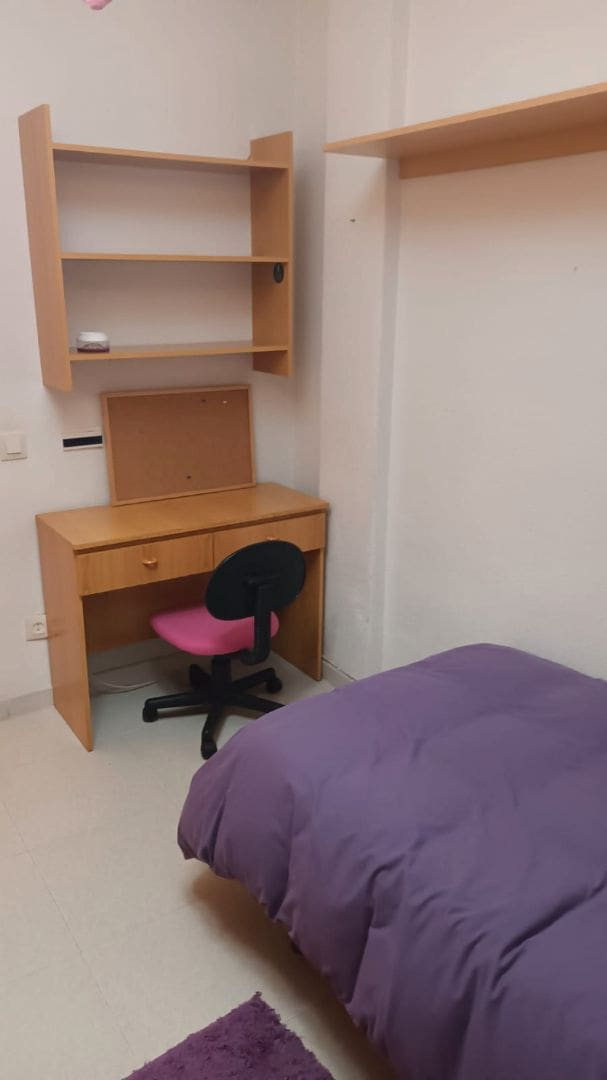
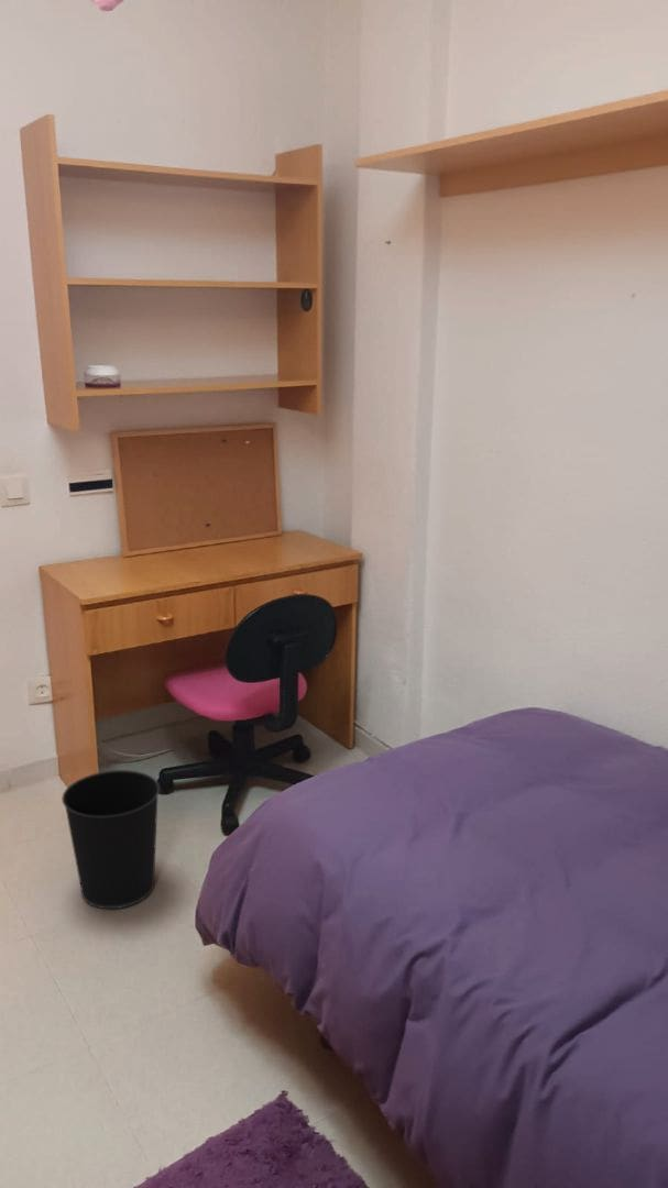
+ wastebasket [61,769,161,910]
